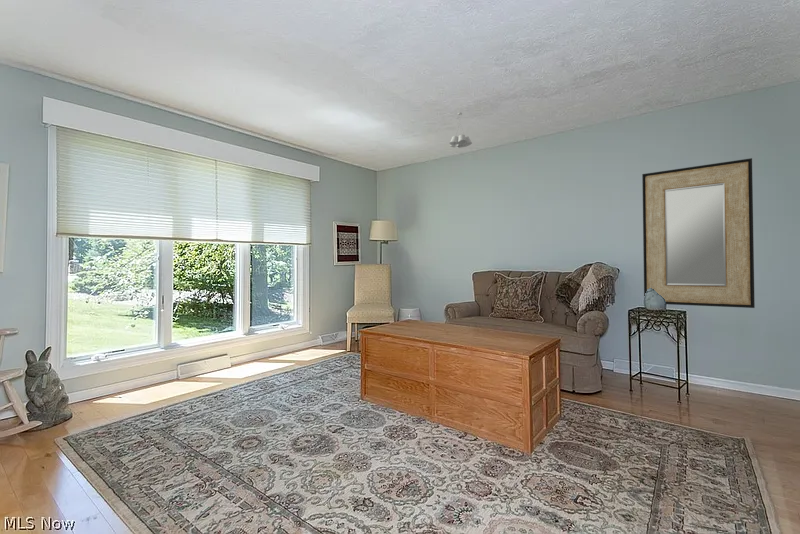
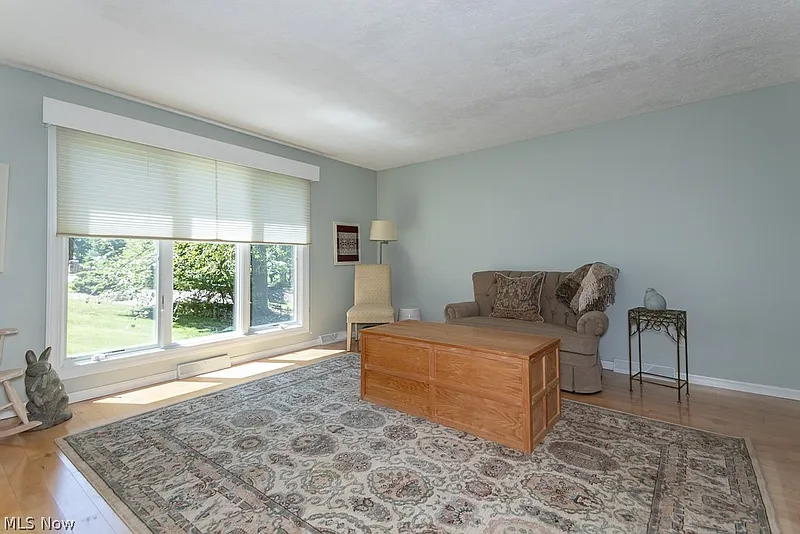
- ceiling light fixture [449,112,473,149]
- home mirror [641,157,756,309]
